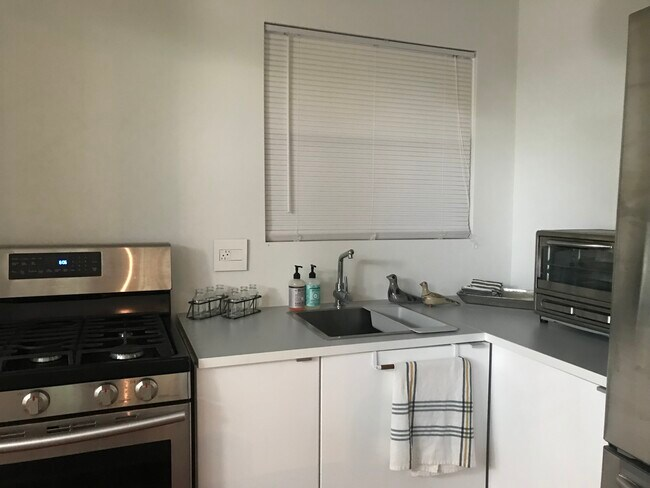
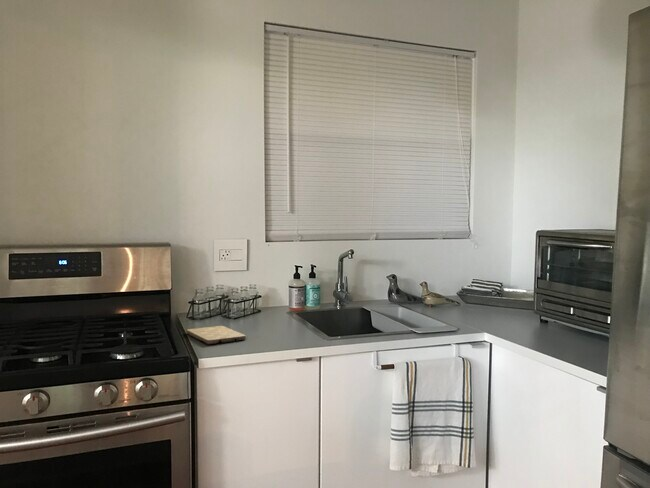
+ cutting board [185,325,247,345]
